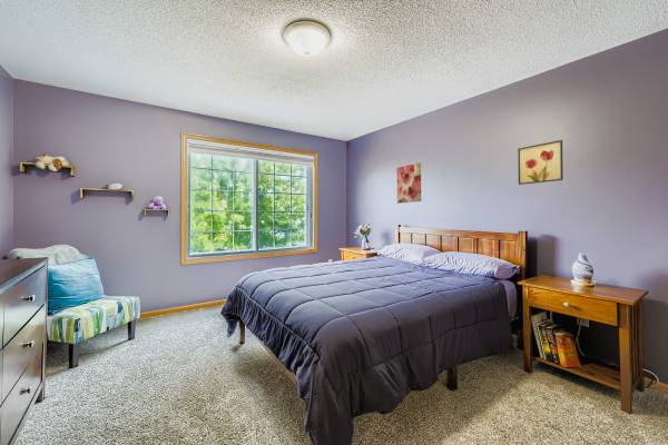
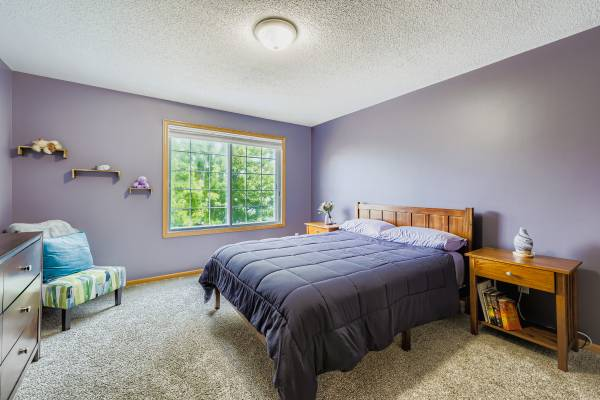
- wall art [395,162,422,204]
- wall art [517,139,564,186]
